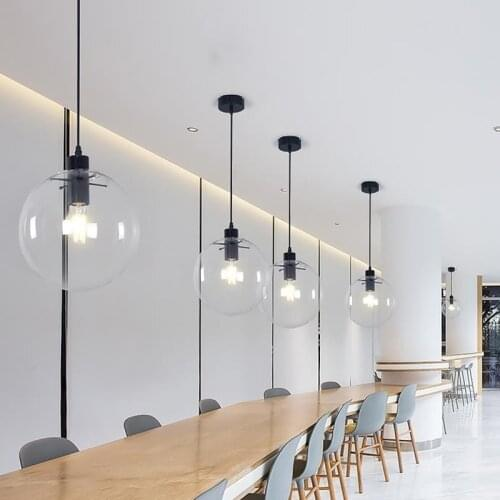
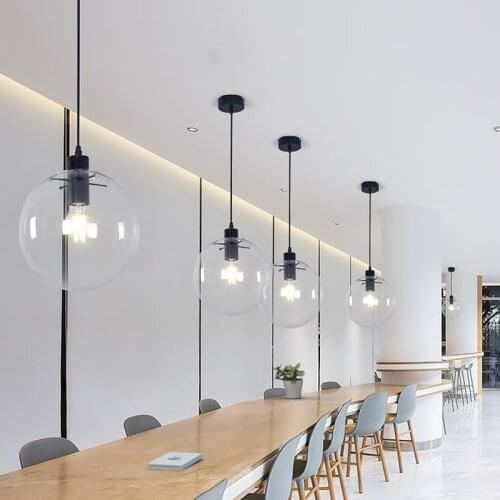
+ notepad [147,451,203,471]
+ potted plant [272,362,306,400]
